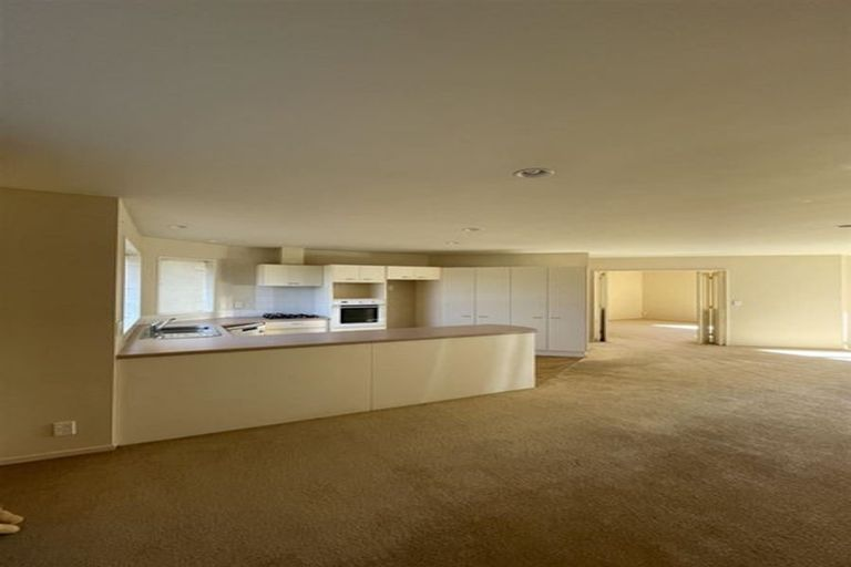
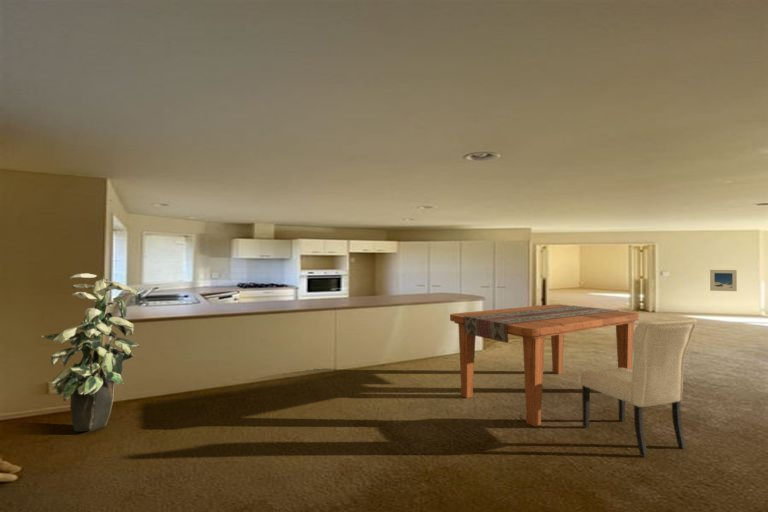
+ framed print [709,269,738,292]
+ chair [580,318,698,458]
+ dining table [449,303,640,427]
+ indoor plant [40,273,141,432]
